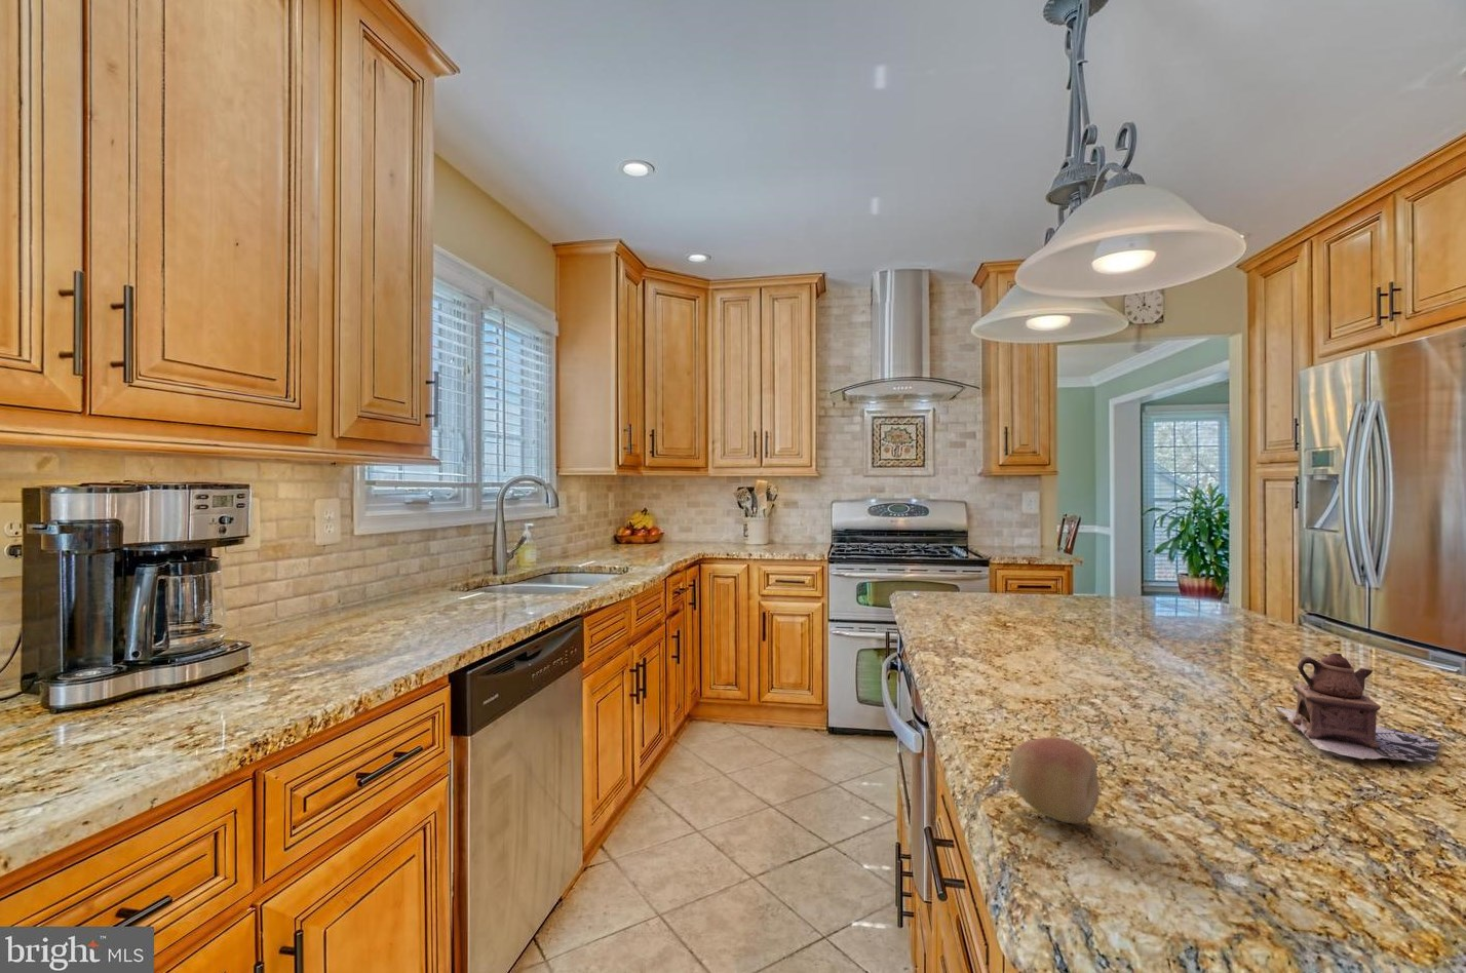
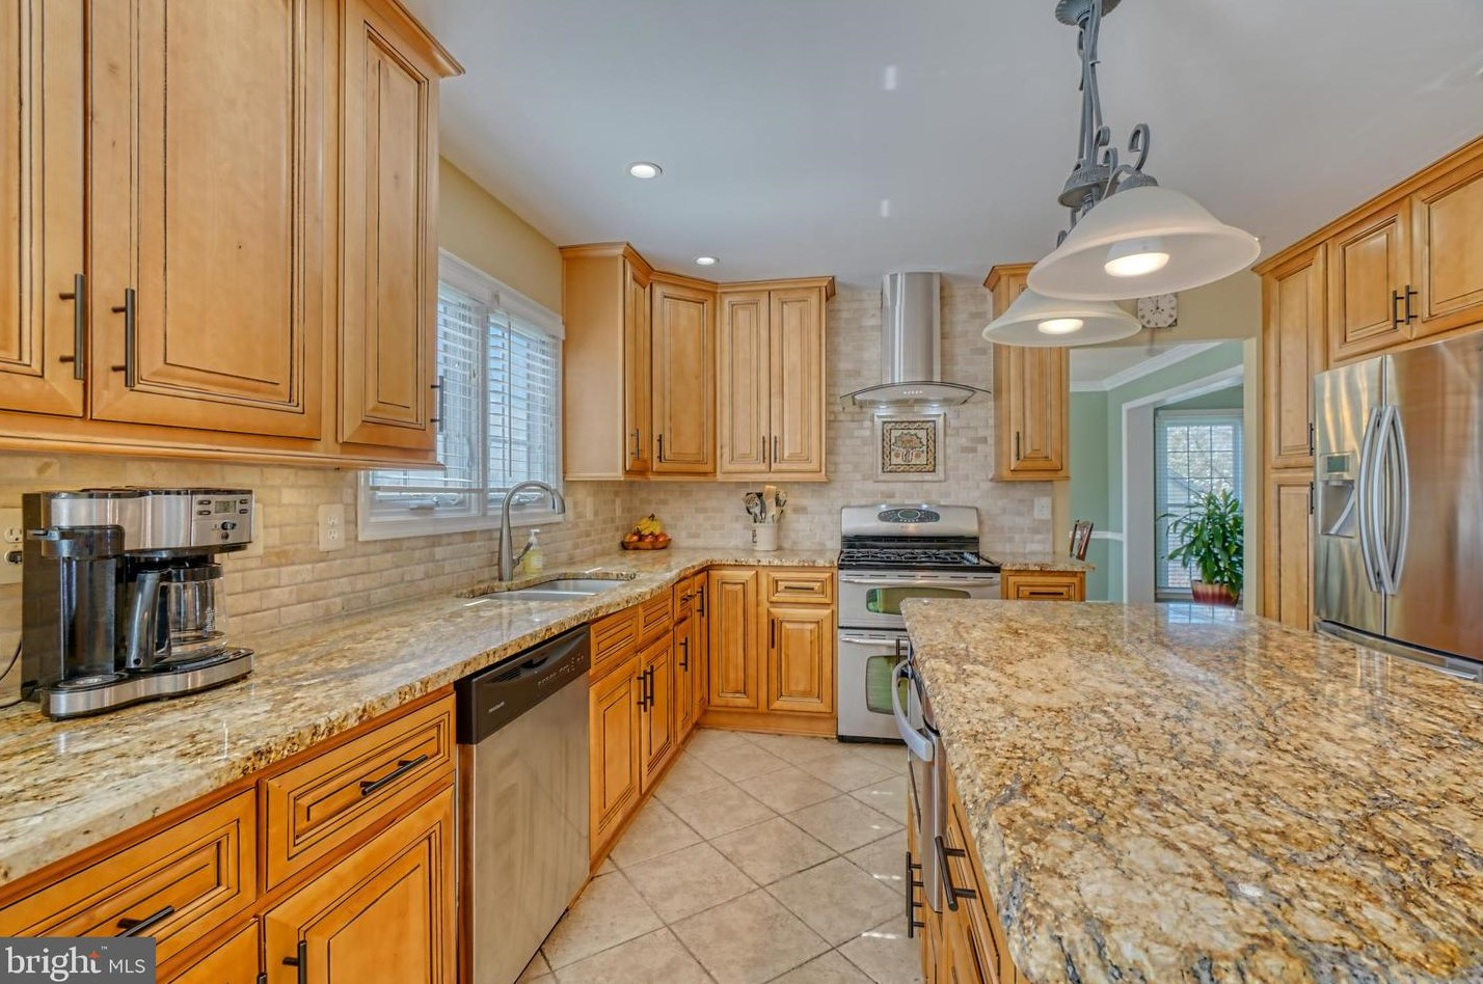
- fruit [1008,736,1100,824]
- teapot [1274,652,1441,763]
